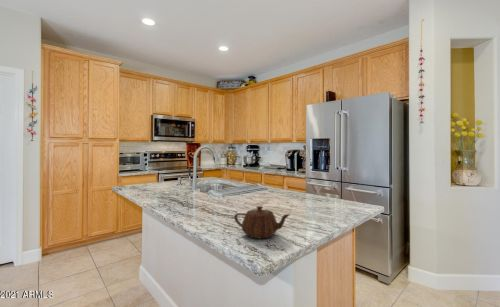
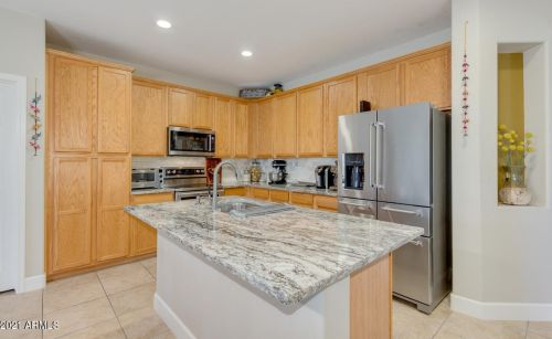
- teapot [233,205,291,240]
